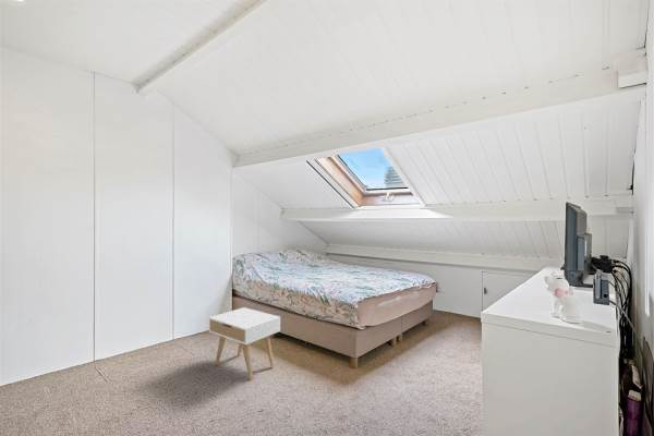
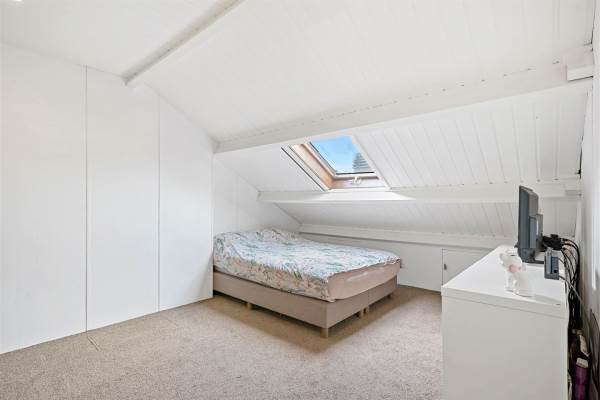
- nightstand [208,306,281,380]
